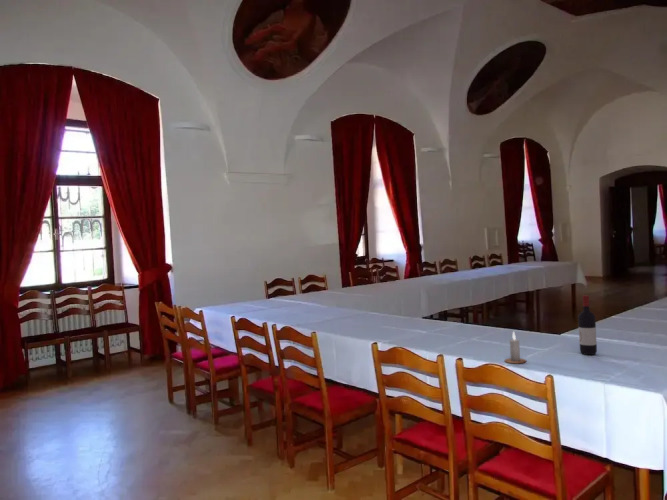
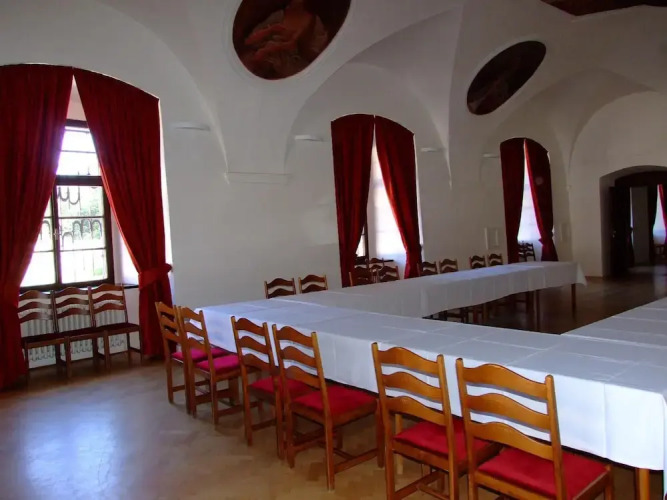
- wine bottle [577,294,598,356]
- candle [504,330,527,364]
